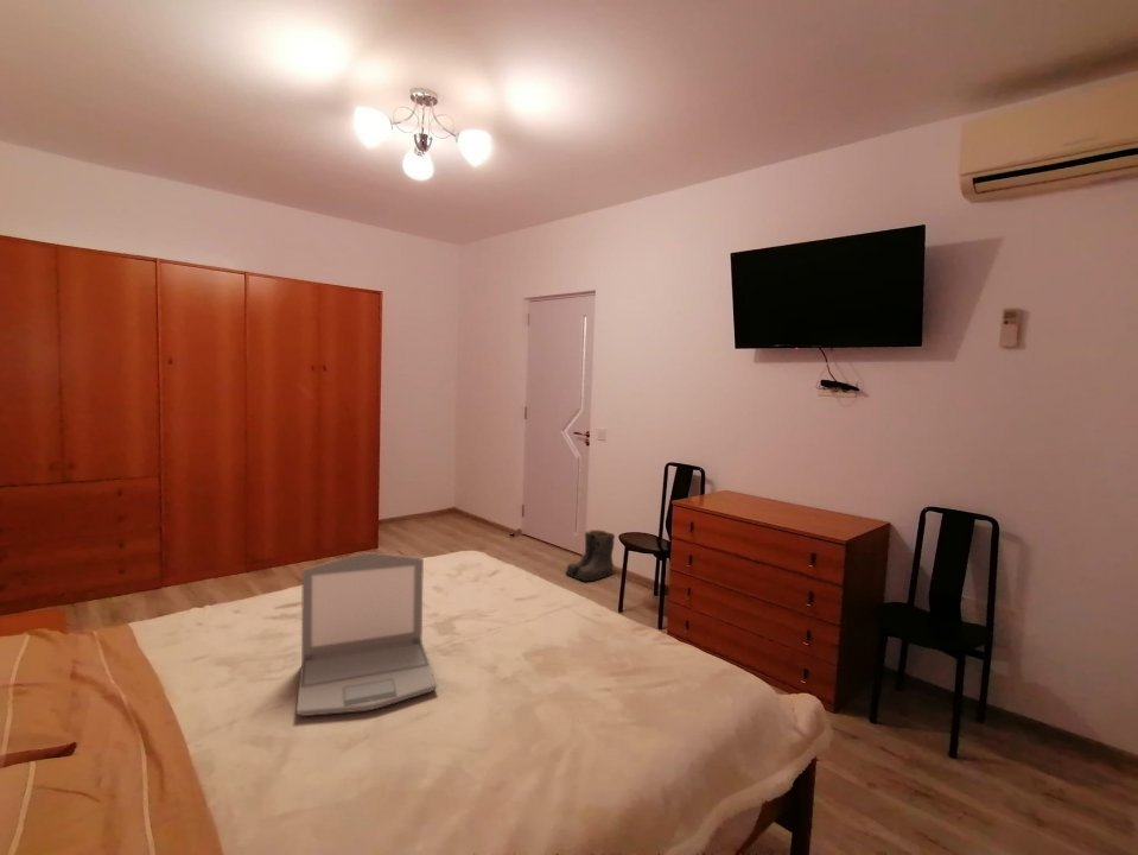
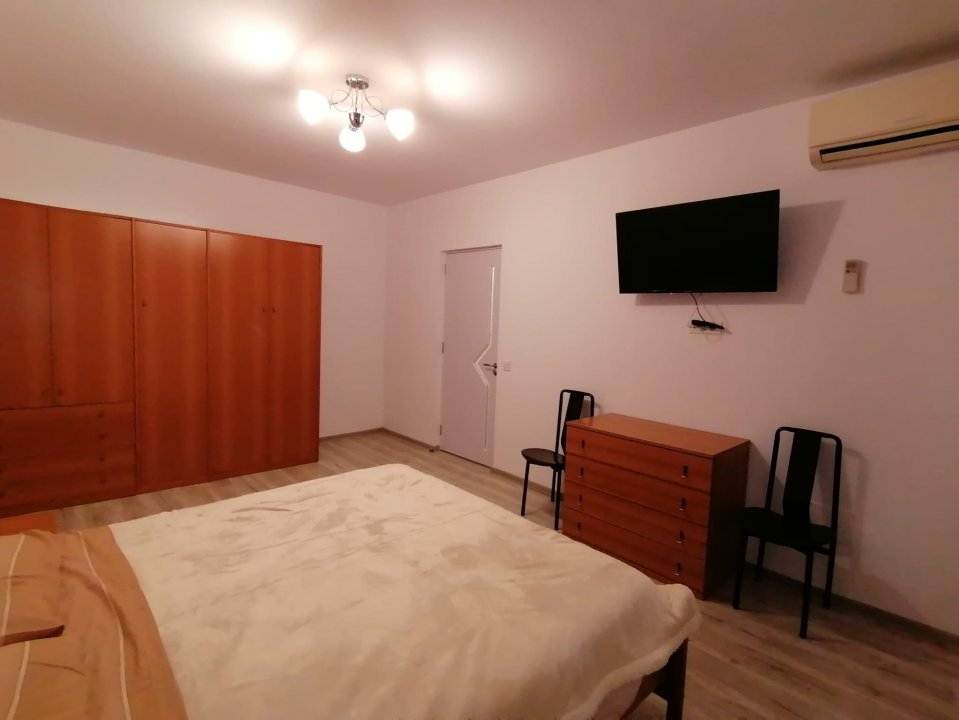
- laptop [295,551,438,717]
- boots [564,528,616,582]
